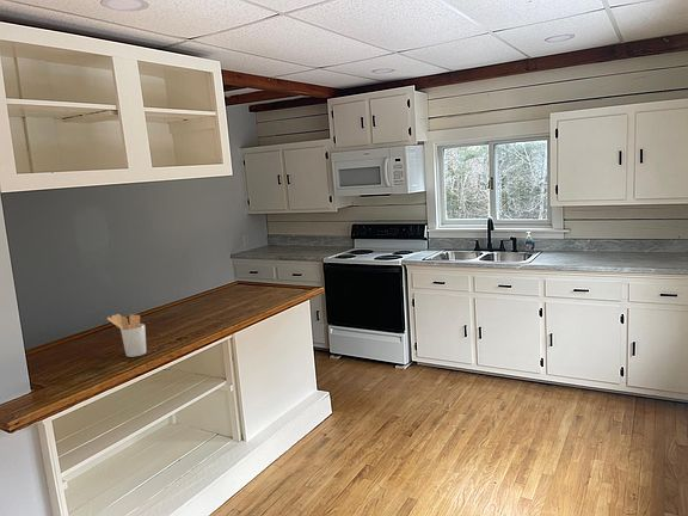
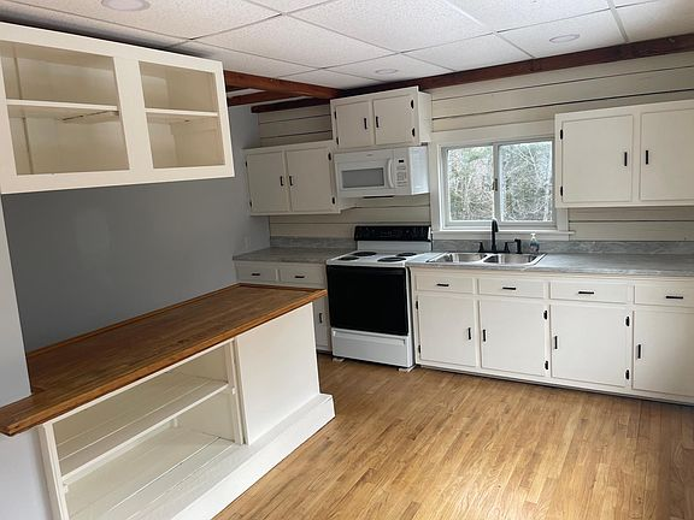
- utensil holder [106,313,147,358]
